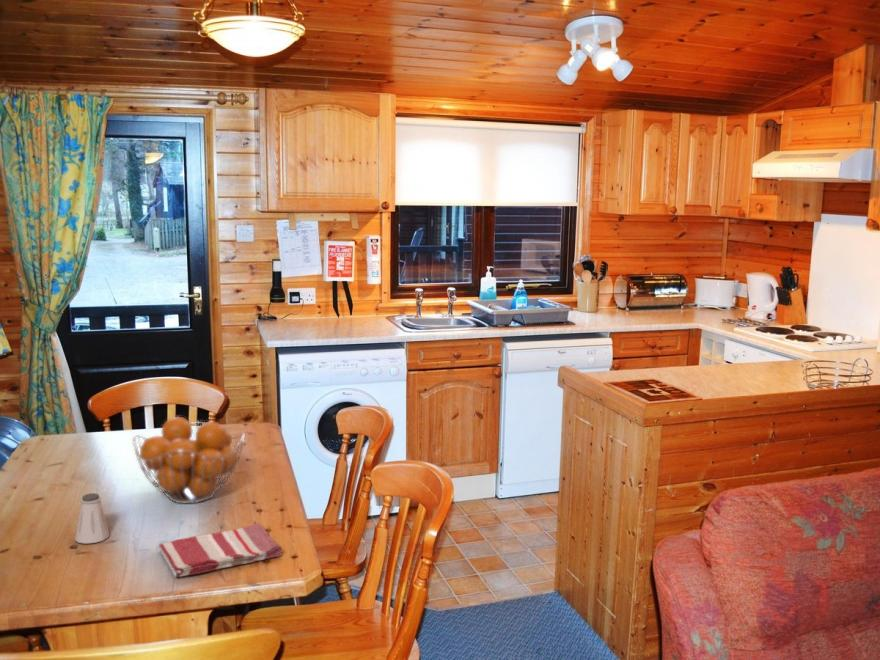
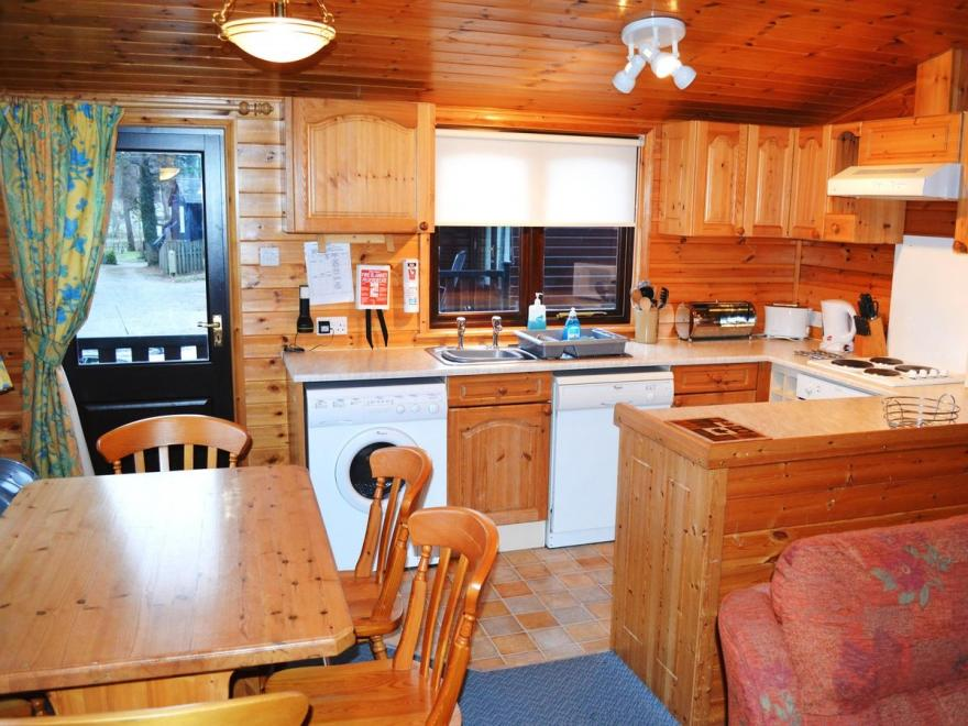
- fruit basket [132,416,246,504]
- dish towel [157,522,283,578]
- saltshaker [74,492,110,545]
